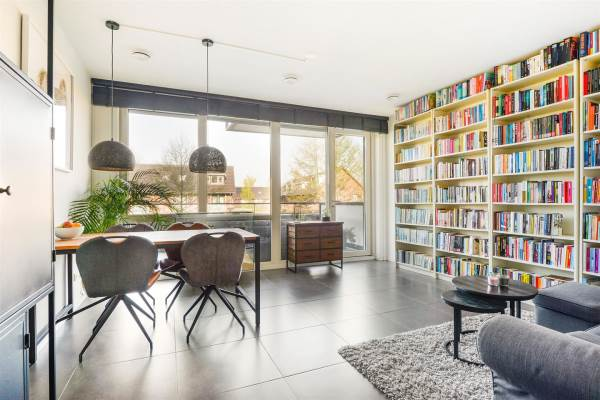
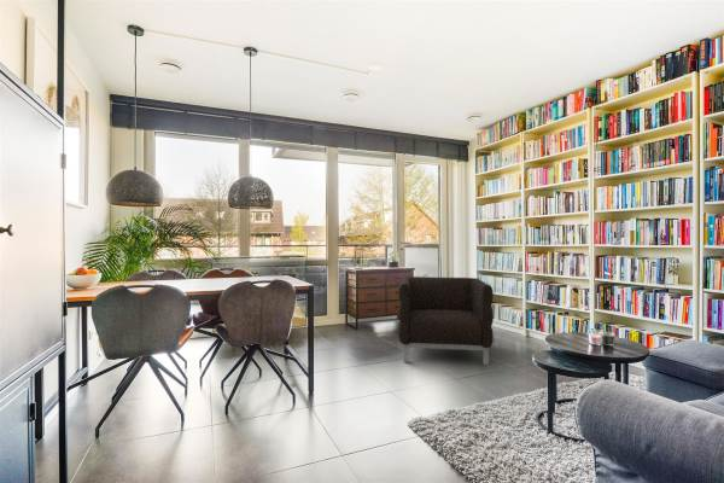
+ armchair [397,275,495,366]
